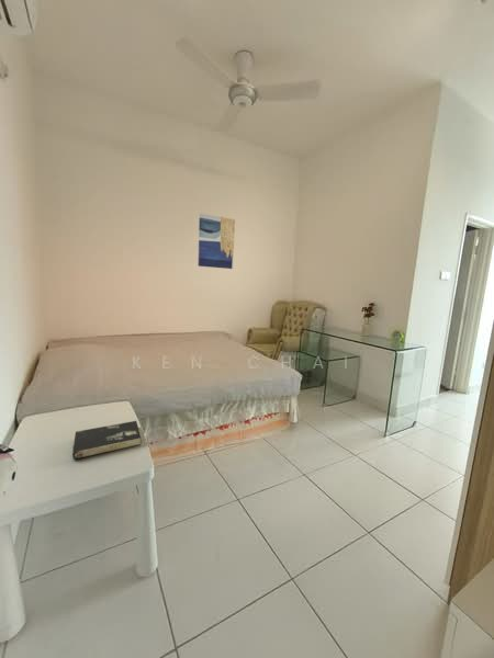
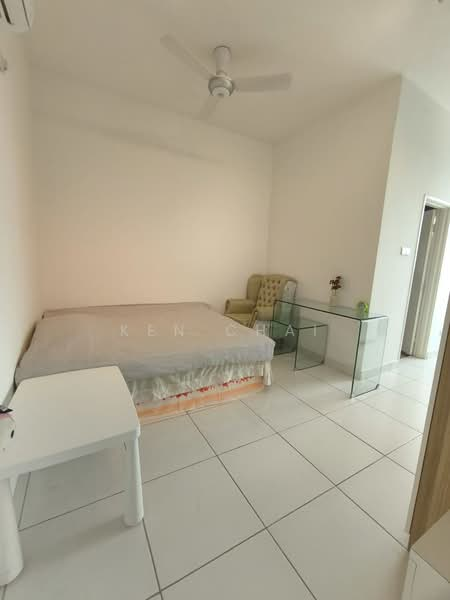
- book [71,420,143,461]
- wall art [197,213,236,270]
